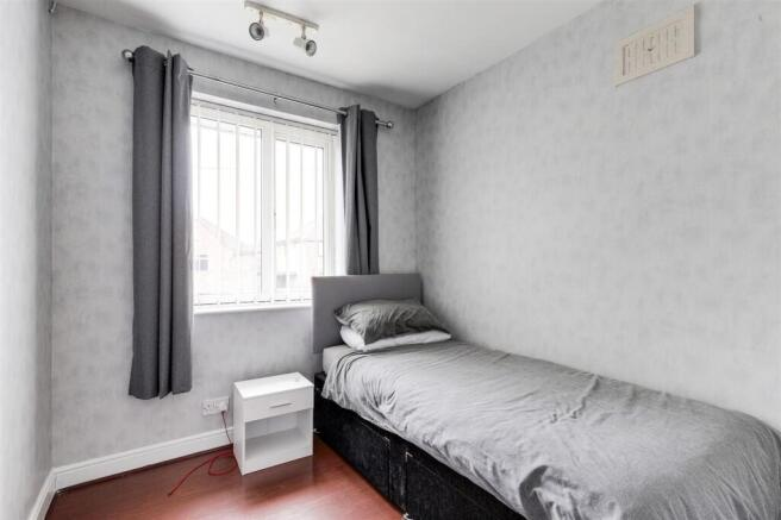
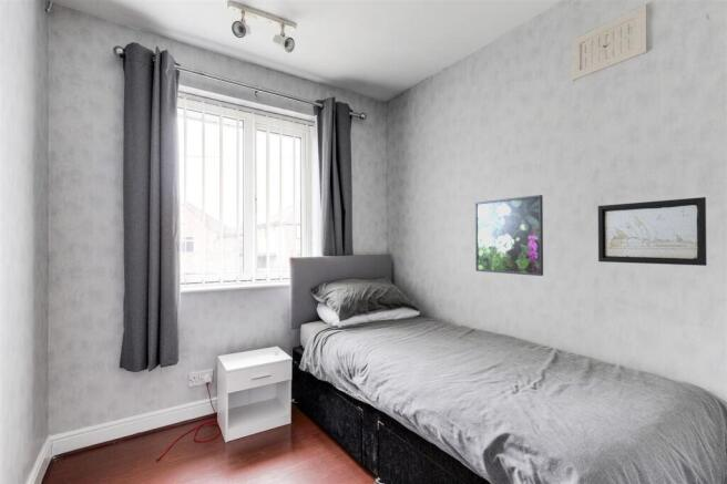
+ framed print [474,194,544,277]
+ wall art [597,196,708,267]
